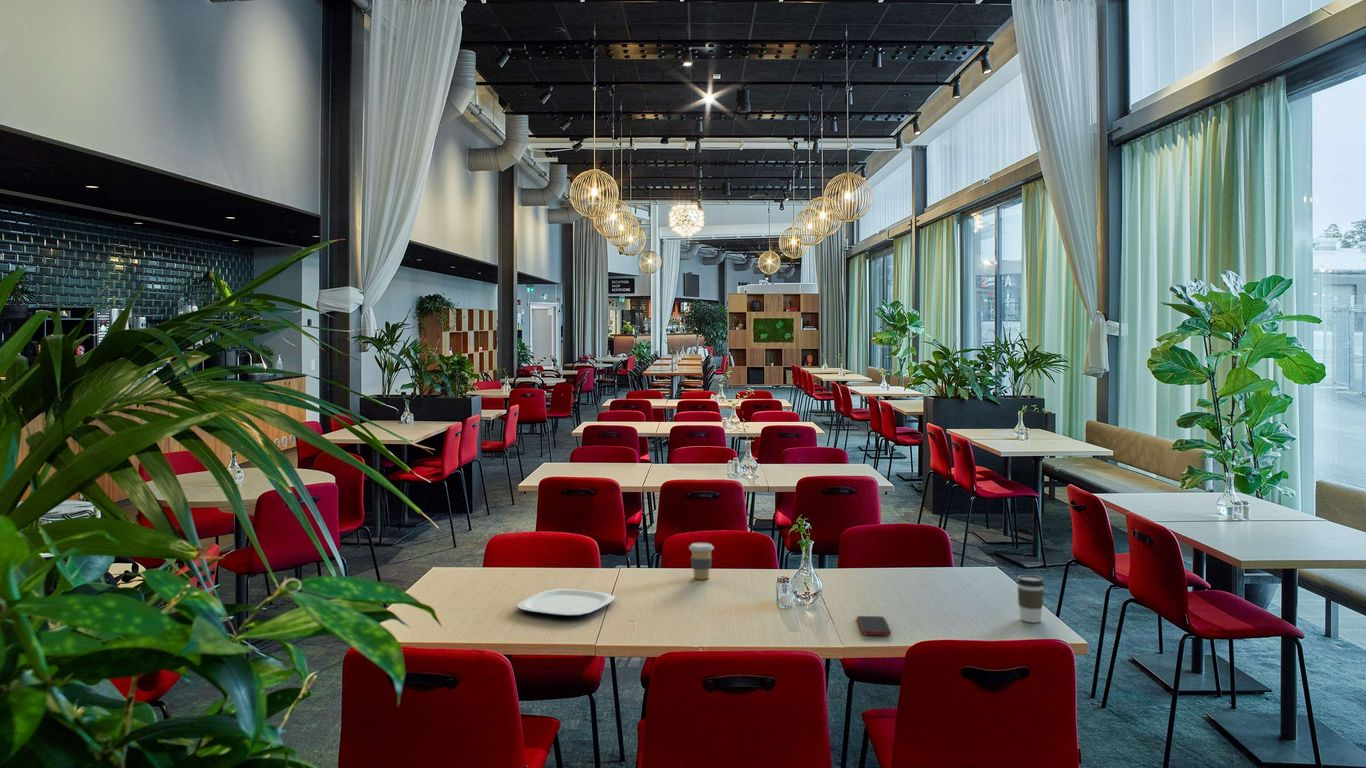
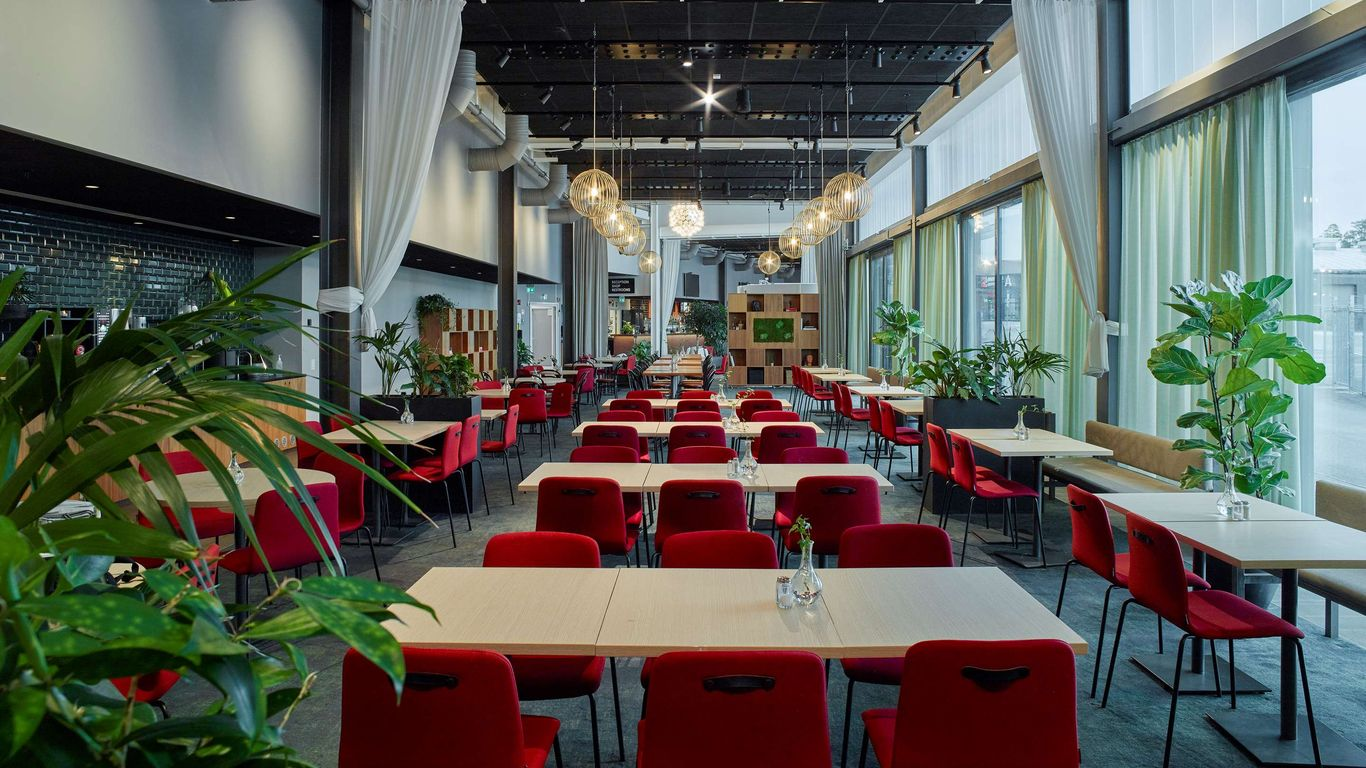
- coffee cup [1016,574,1046,623]
- plate [516,588,615,617]
- cell phone [856,615,892,636]
- coffee cup [688,542,715,580]
